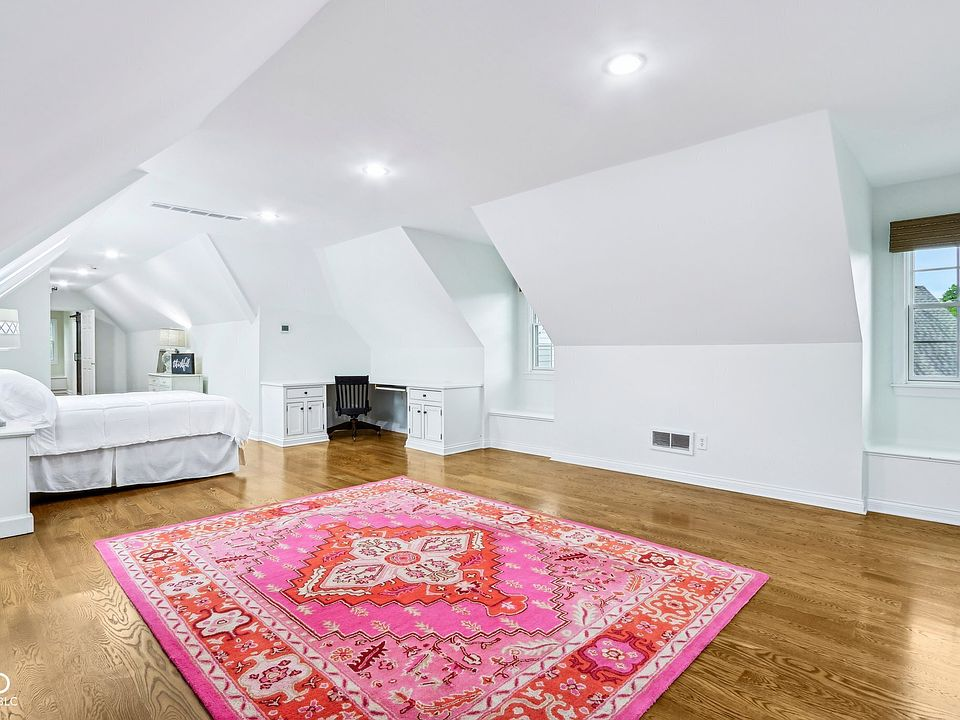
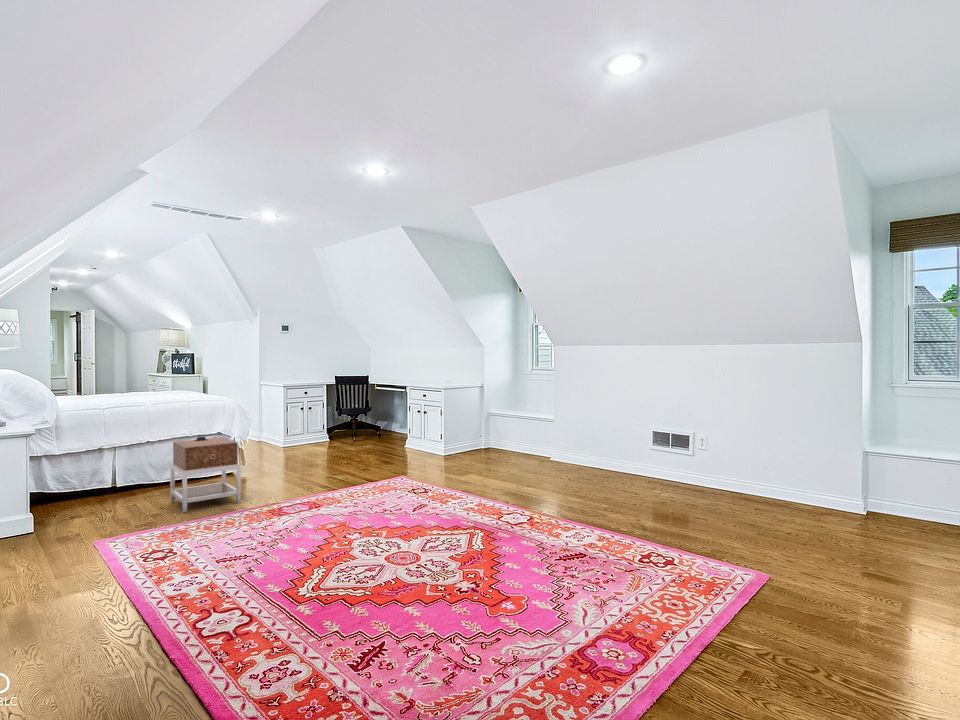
+ nightstand [169,436,242,513]
